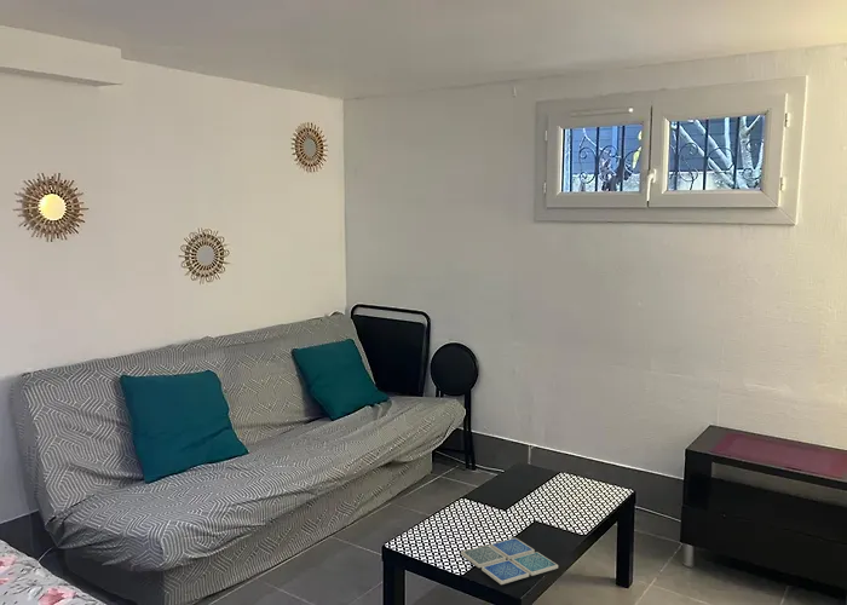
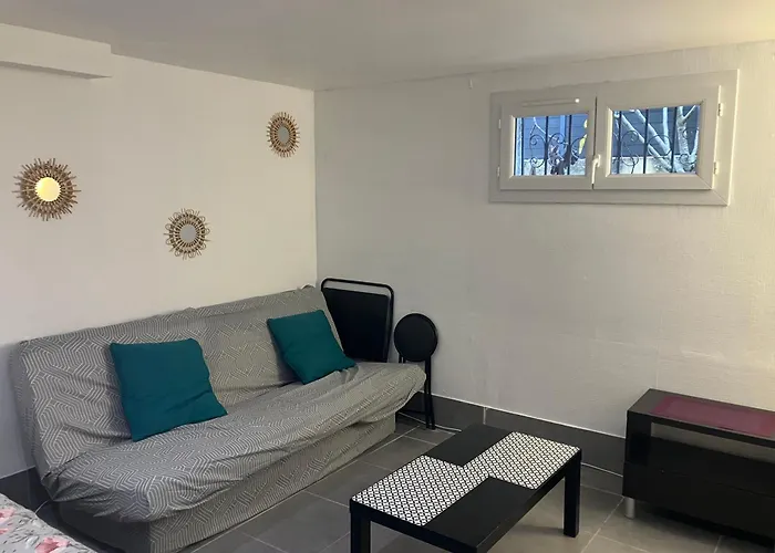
- drink coaster [460,537,559,586]
